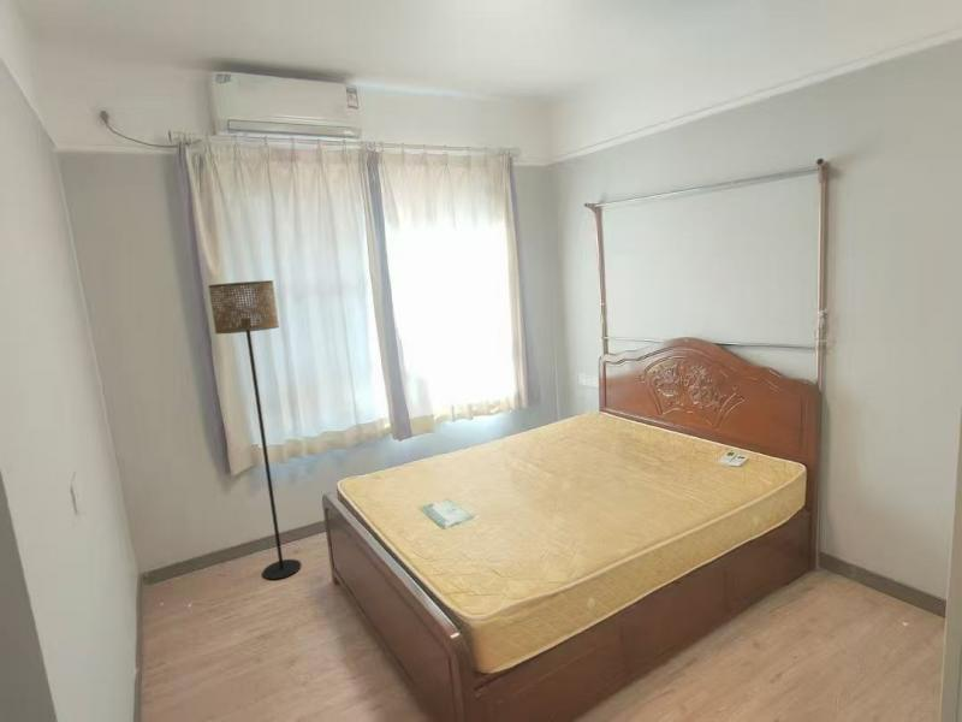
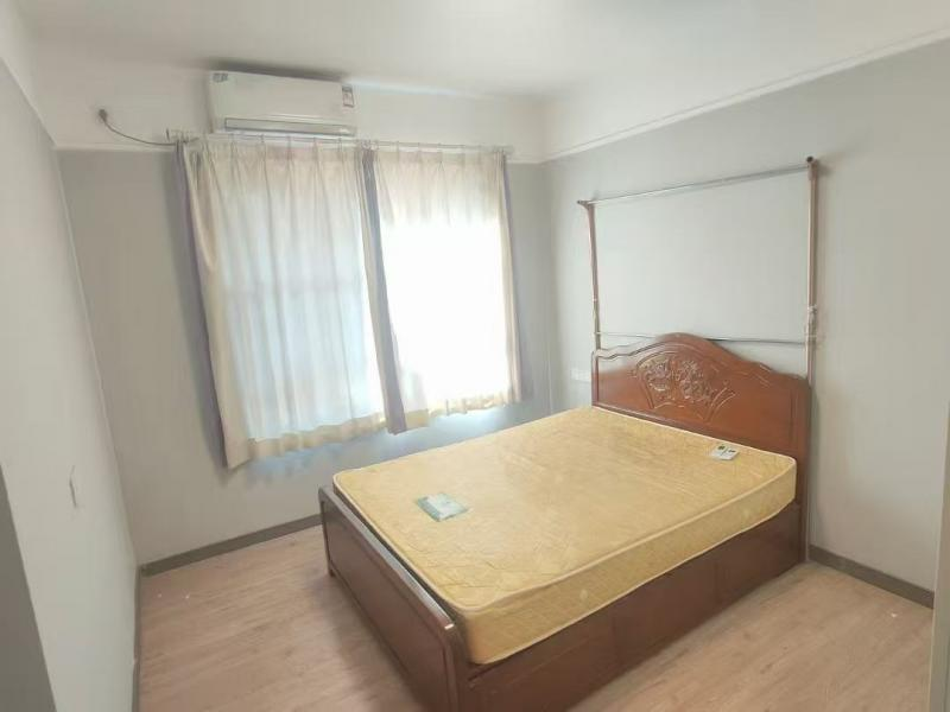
- floor lamp [207,279,302,580]
